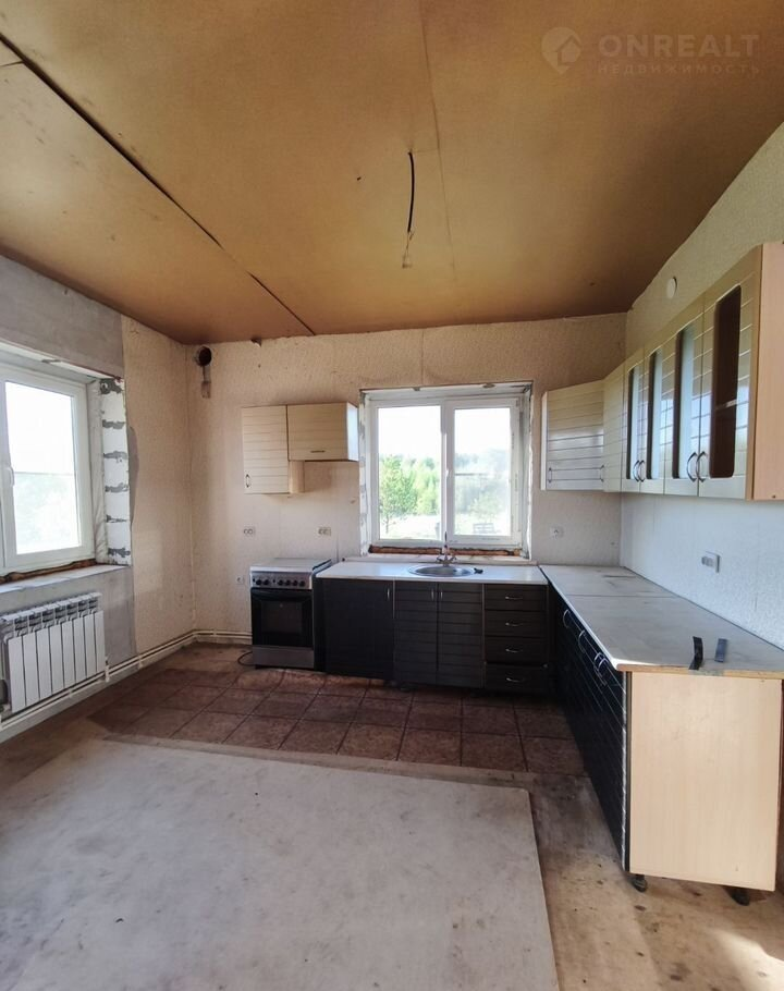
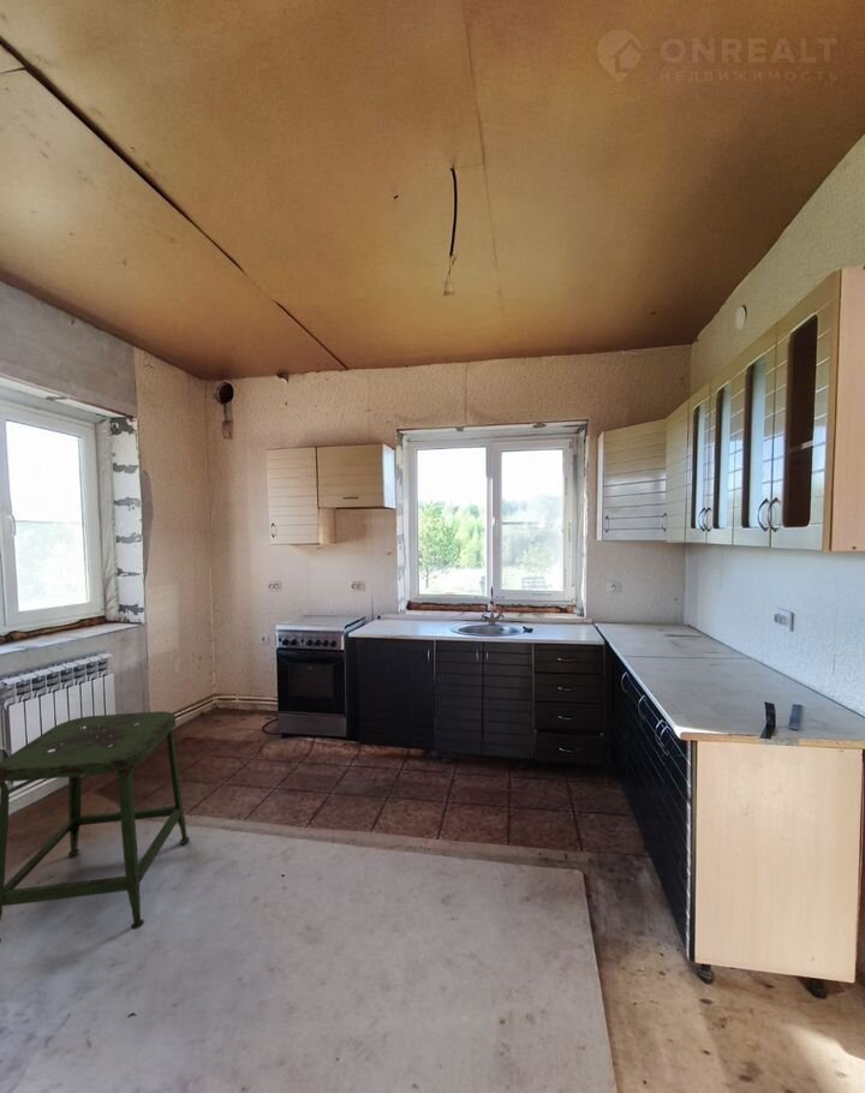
+ stool [0,710,191,943]
